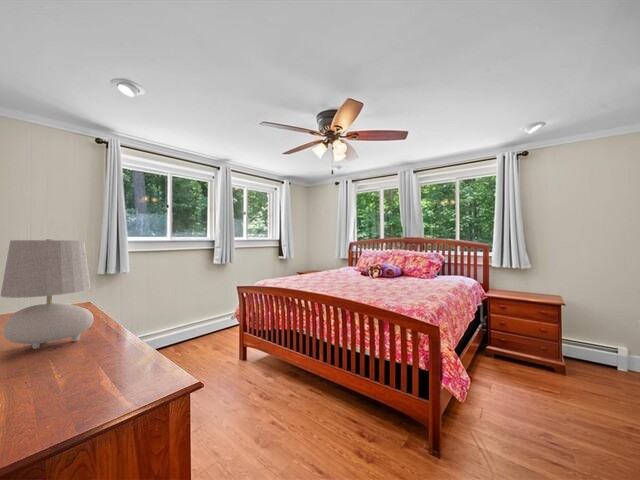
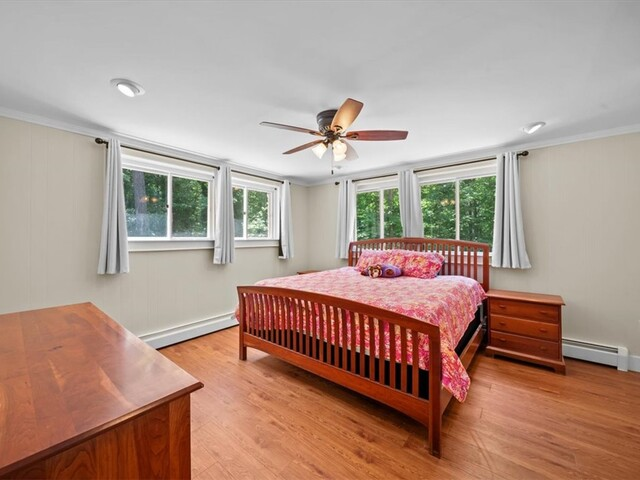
- table lamp [0,238,95,350]
